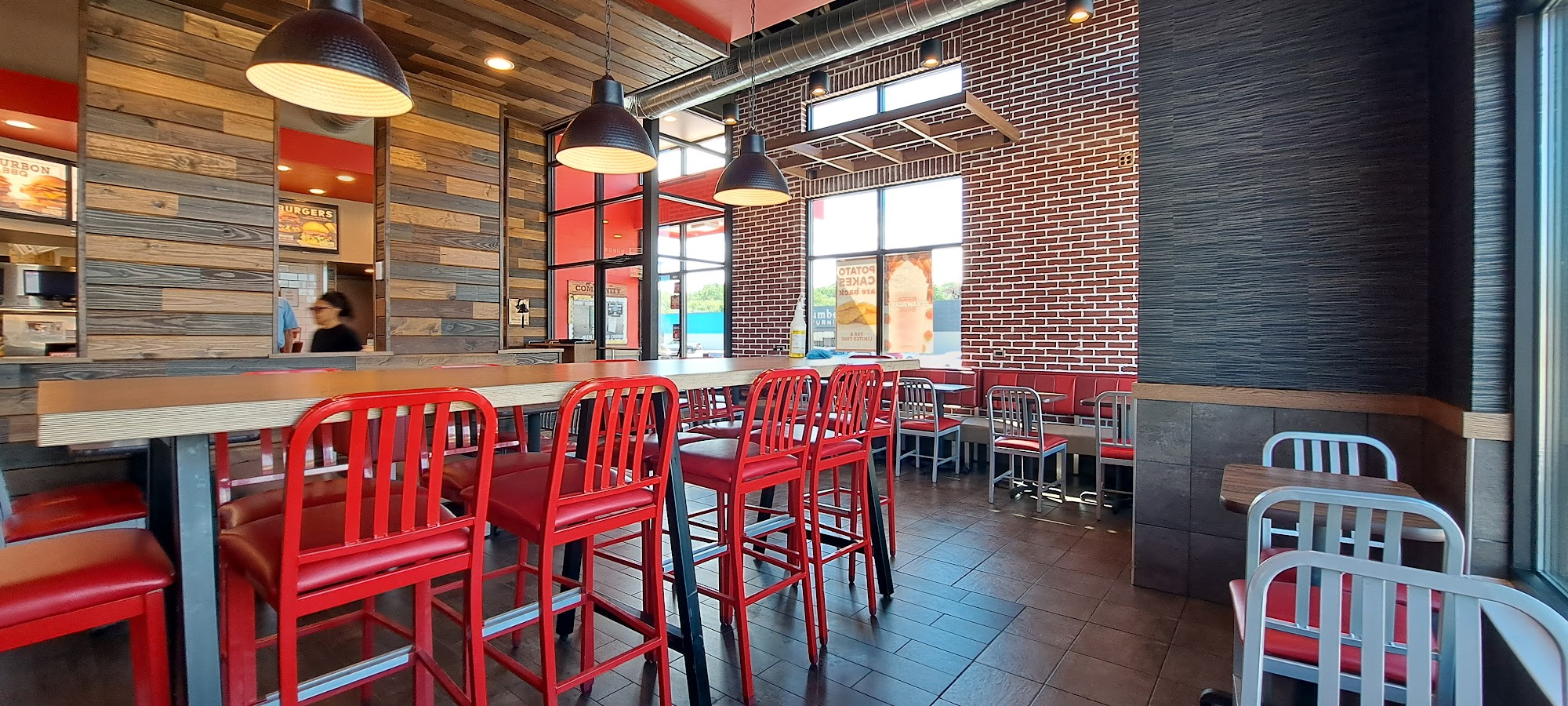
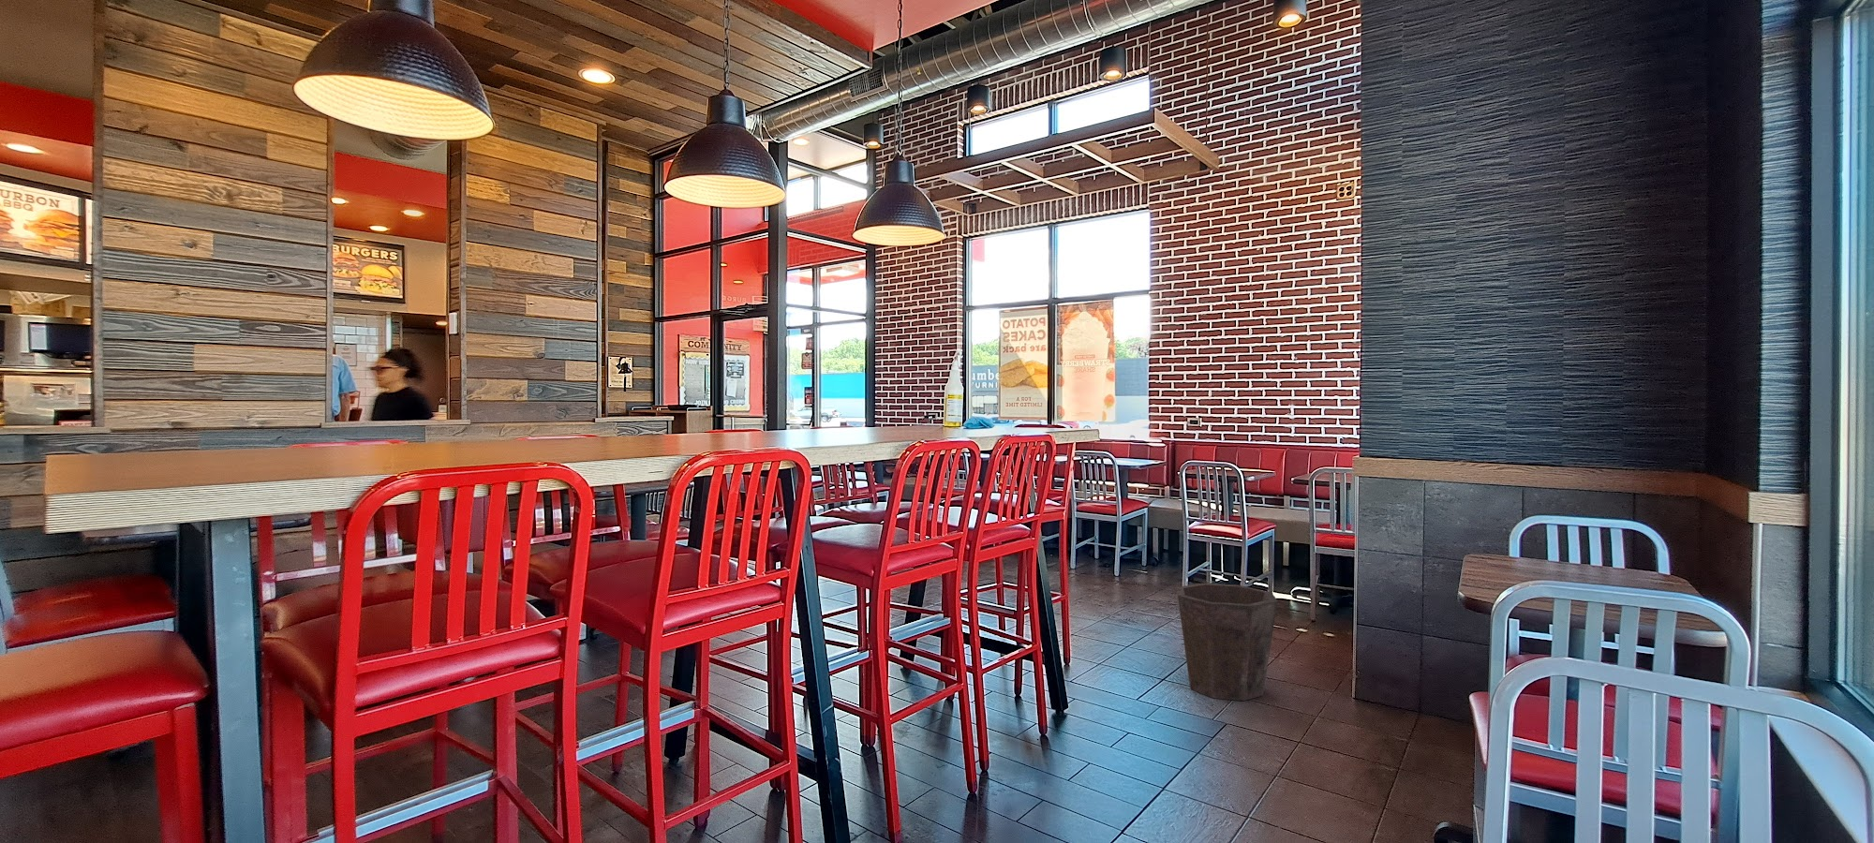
+ waste bin [1176,583,1278,702]
